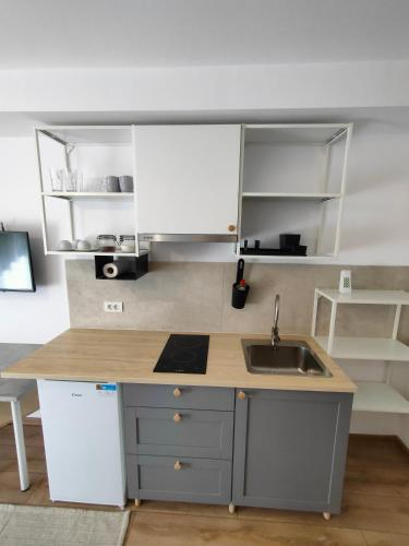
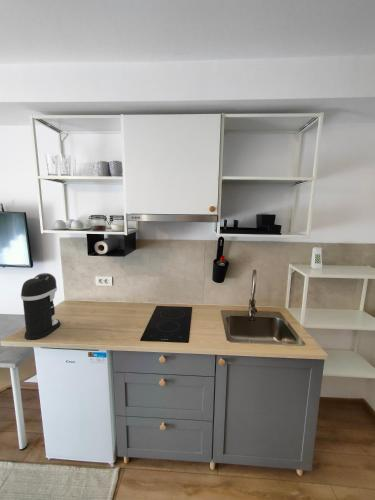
+ coffee maker [20,272,61,341]
